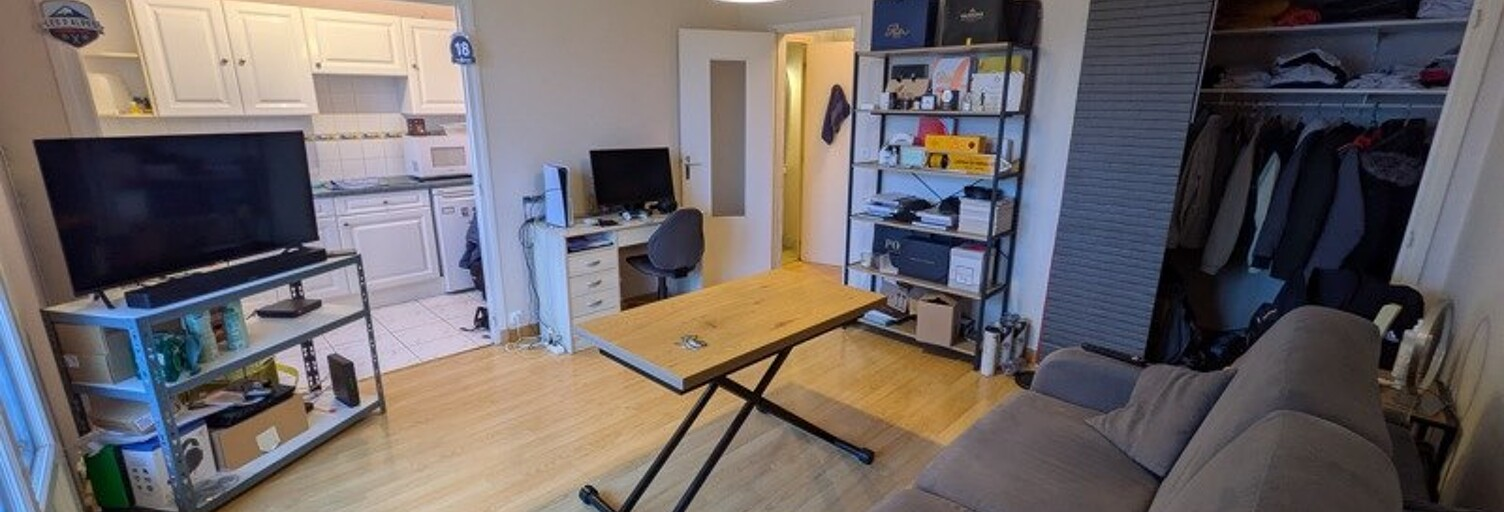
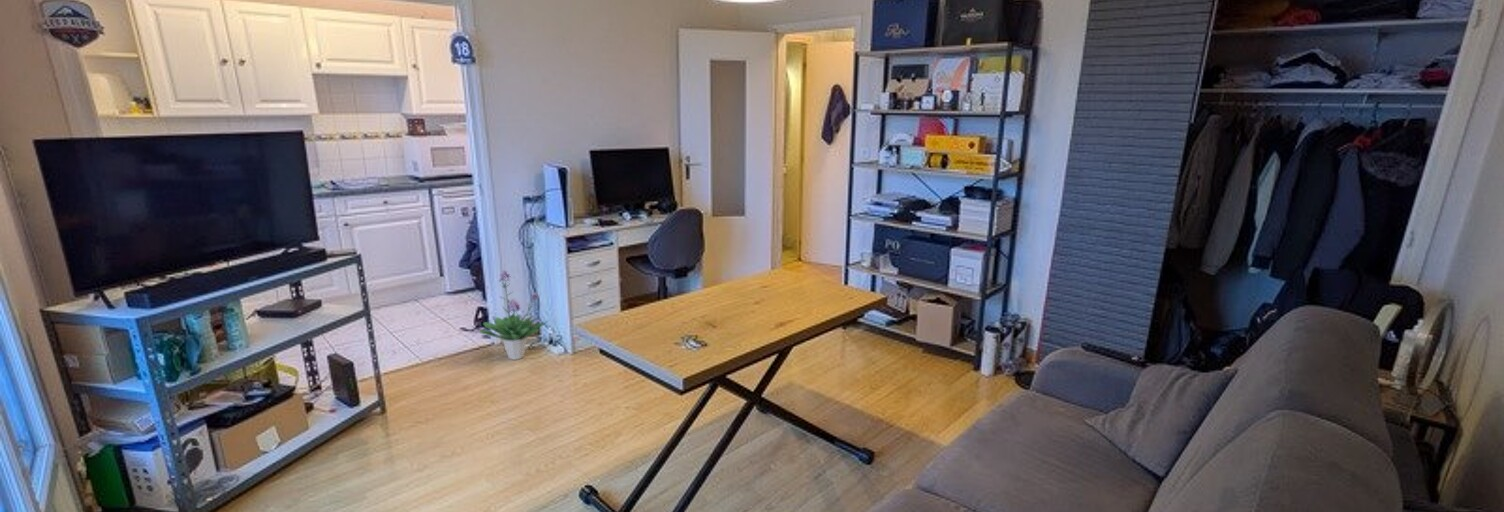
+ potted plant [478,269,549,361]
